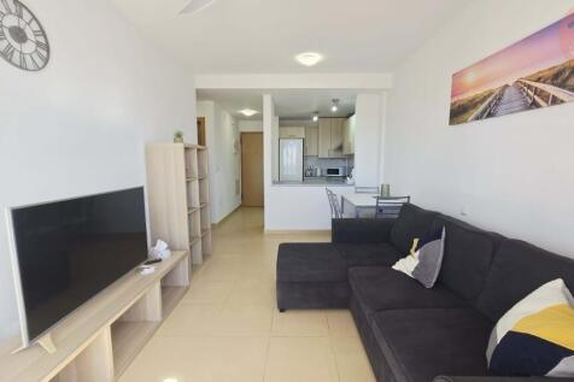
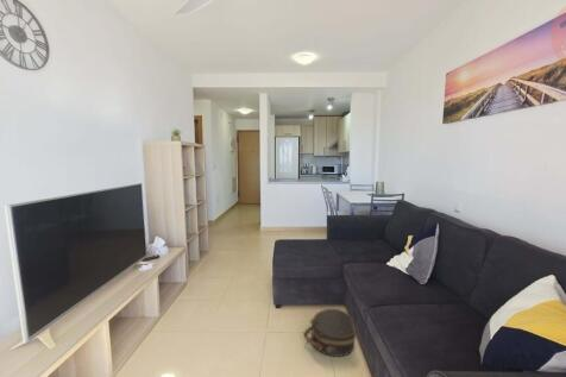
+ hat box [302,308,357,358]
